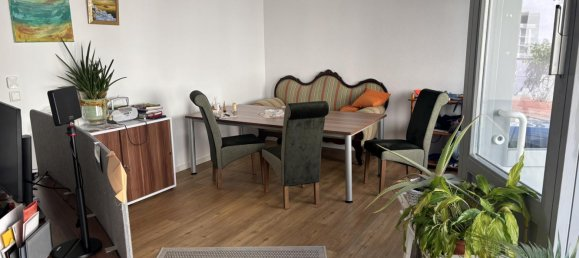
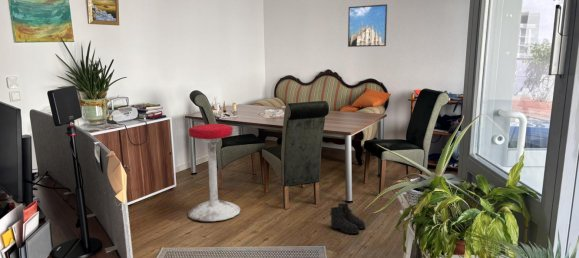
+ boots [329,201,366,235]
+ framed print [347,3,388,48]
+ stool [187,123,242,222]
